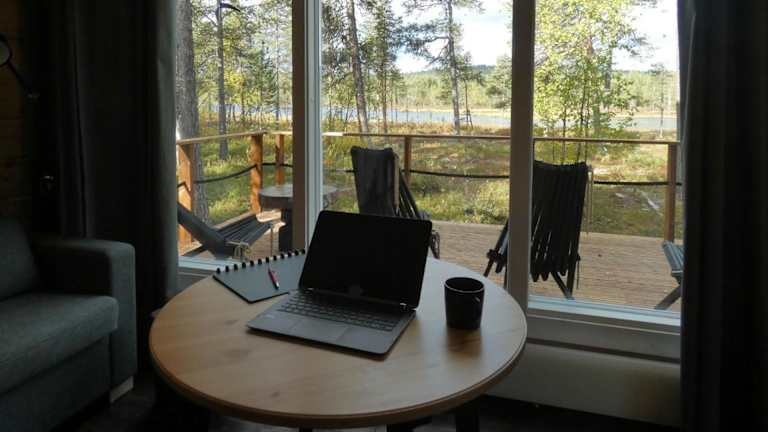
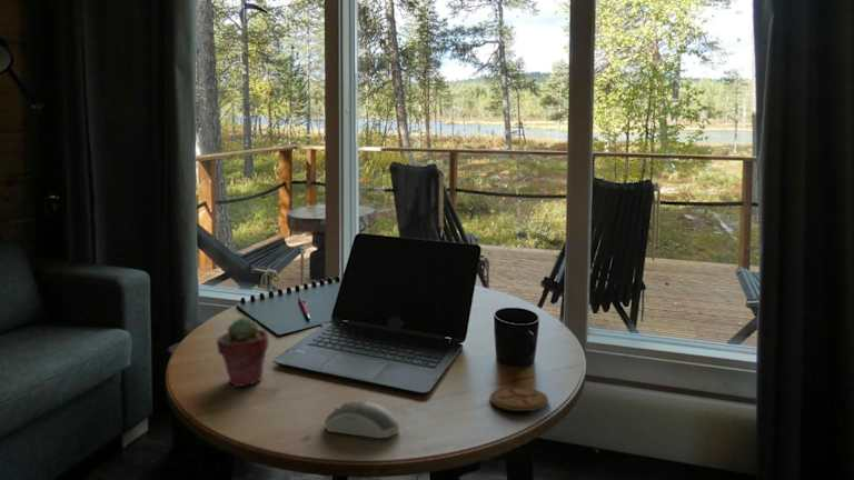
+ potted succulent [216,316,270,388]
+ coaster [488,387,549,412]
+ computer mouse [324,400,401,439]
